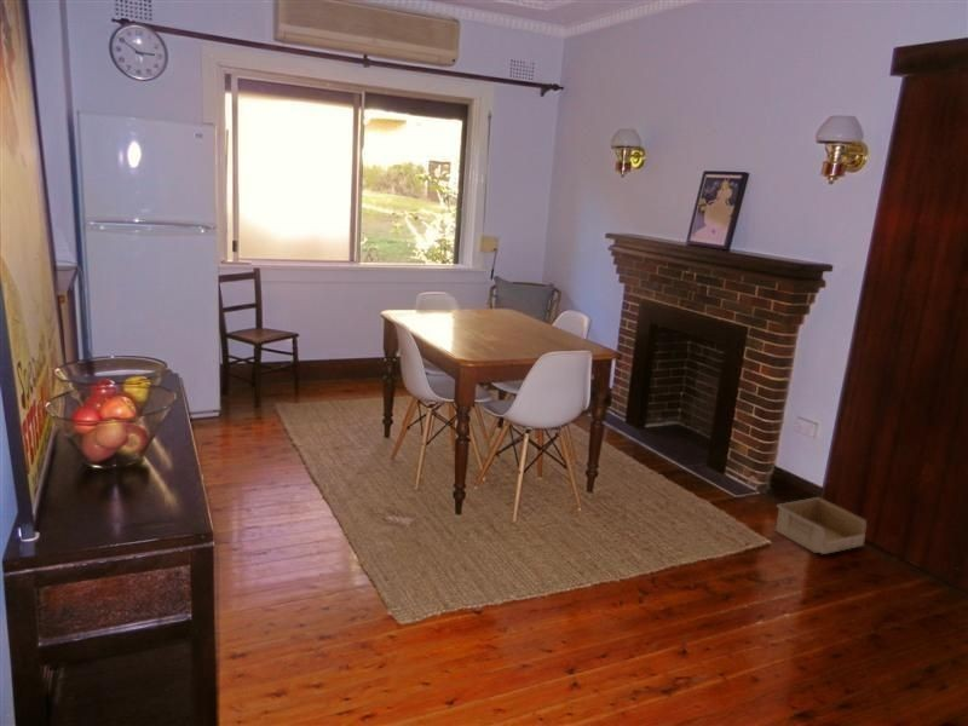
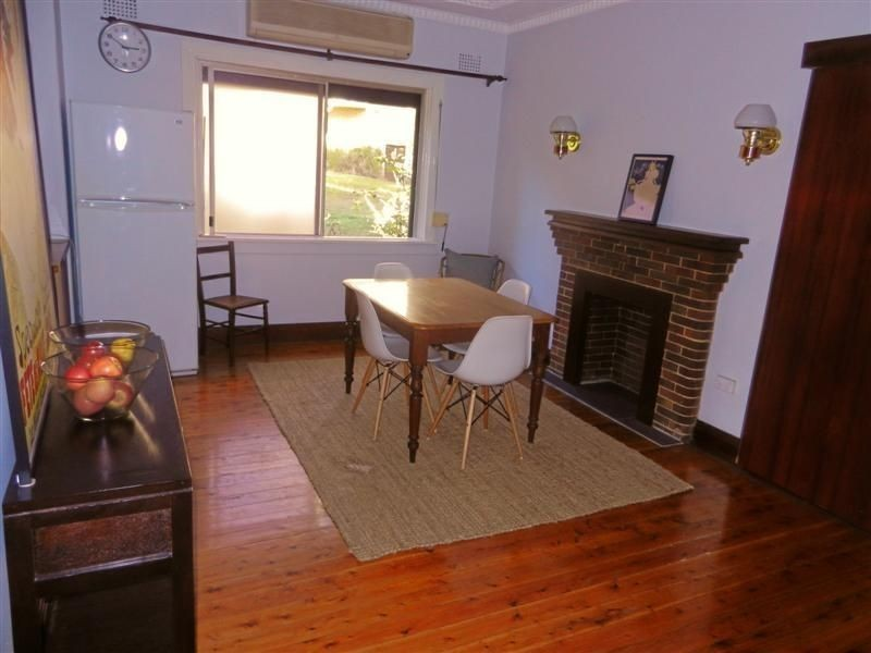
- storage bin [774,496,868,555]
